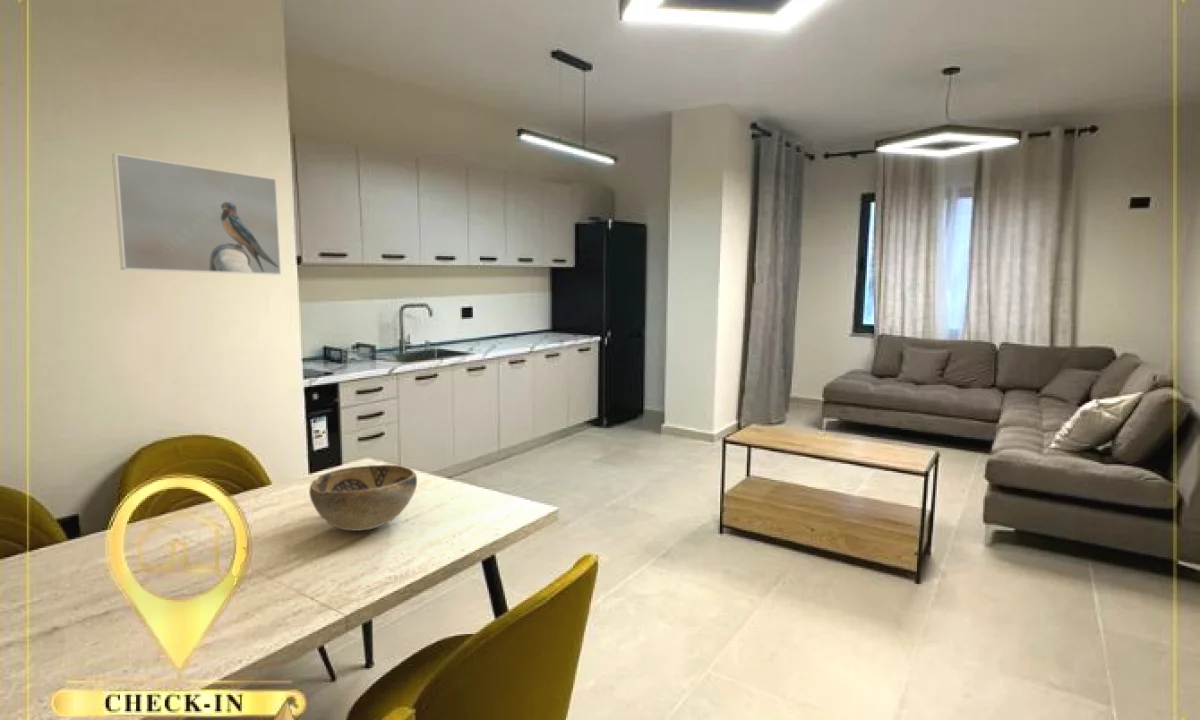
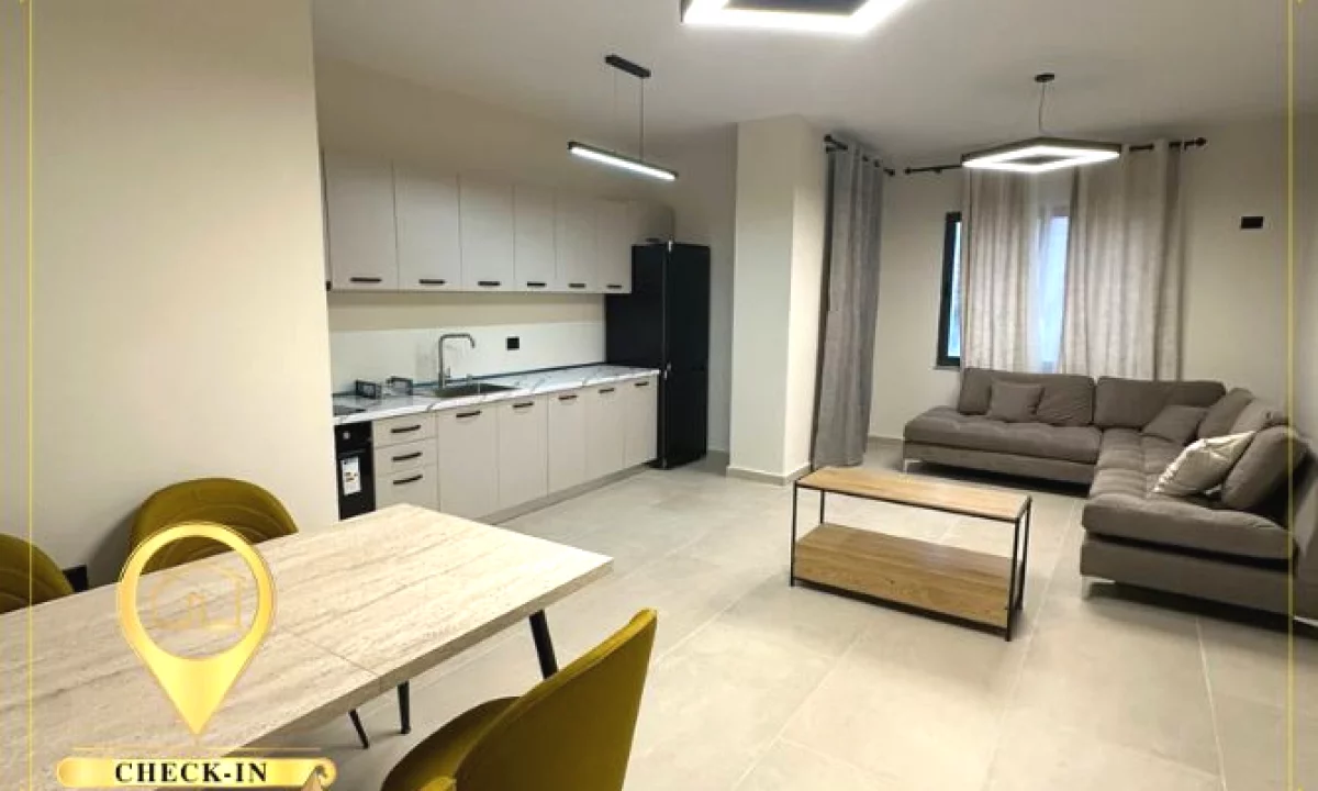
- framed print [111,152,282,276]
- decorative bowl [308,464,418,532]
